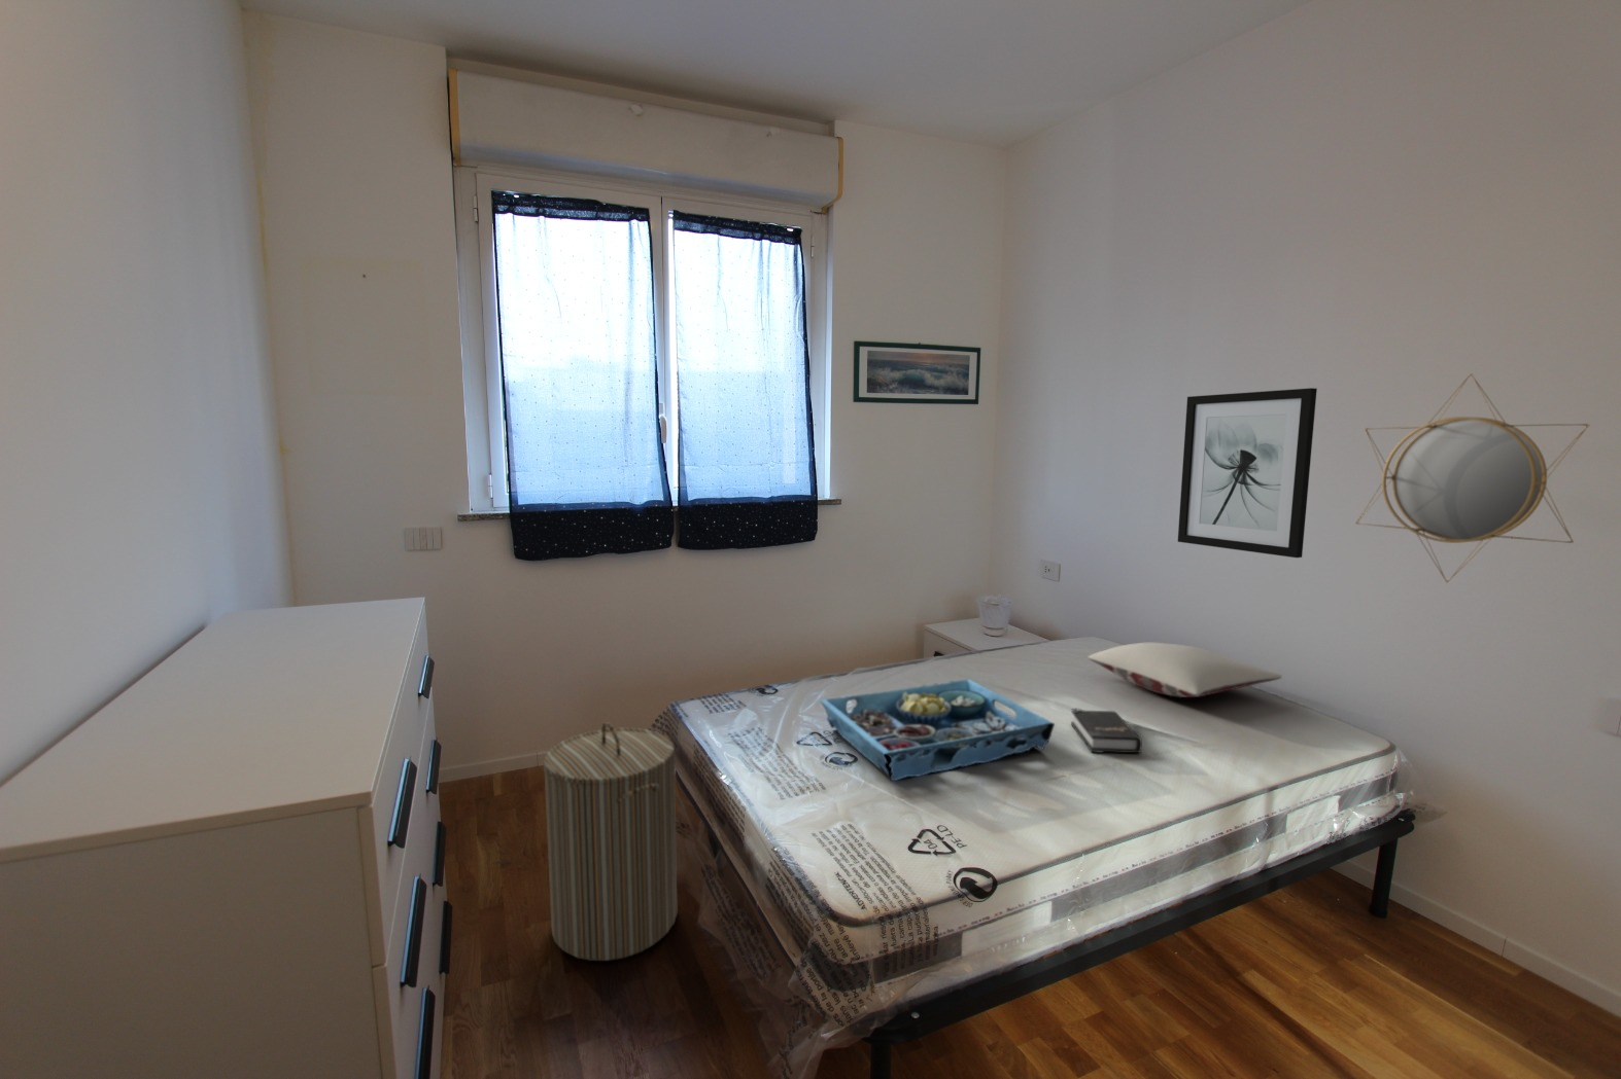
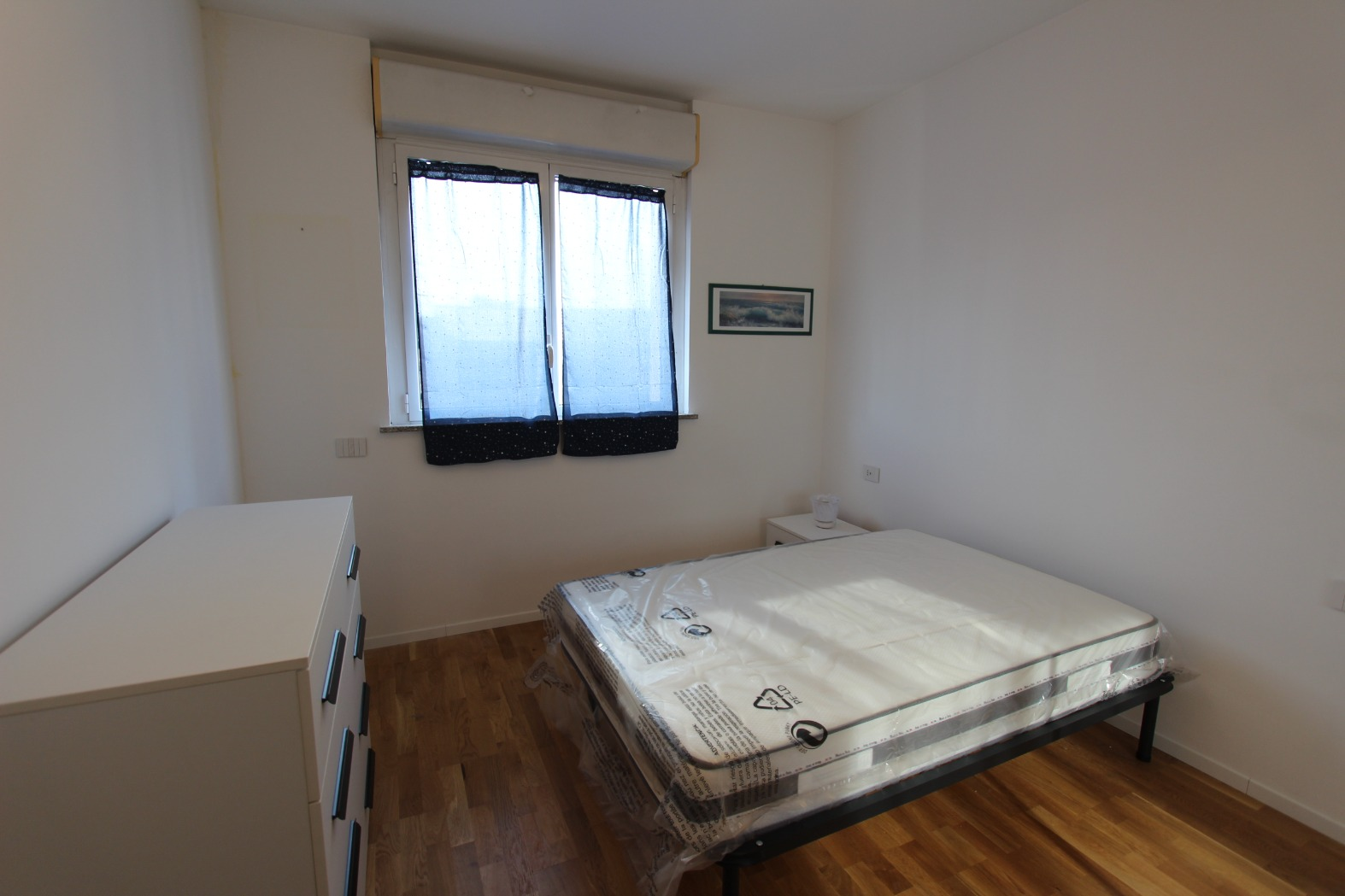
- hardback book [1070,709,1144,754]
- home mirror [1356,372,1590,584]
- wall art [1177,387,1318,559]
- pillow [1087,642,1284,698]
- laundry hamper [541,721,677,962]
- serving tray [818,678,1056,782]
